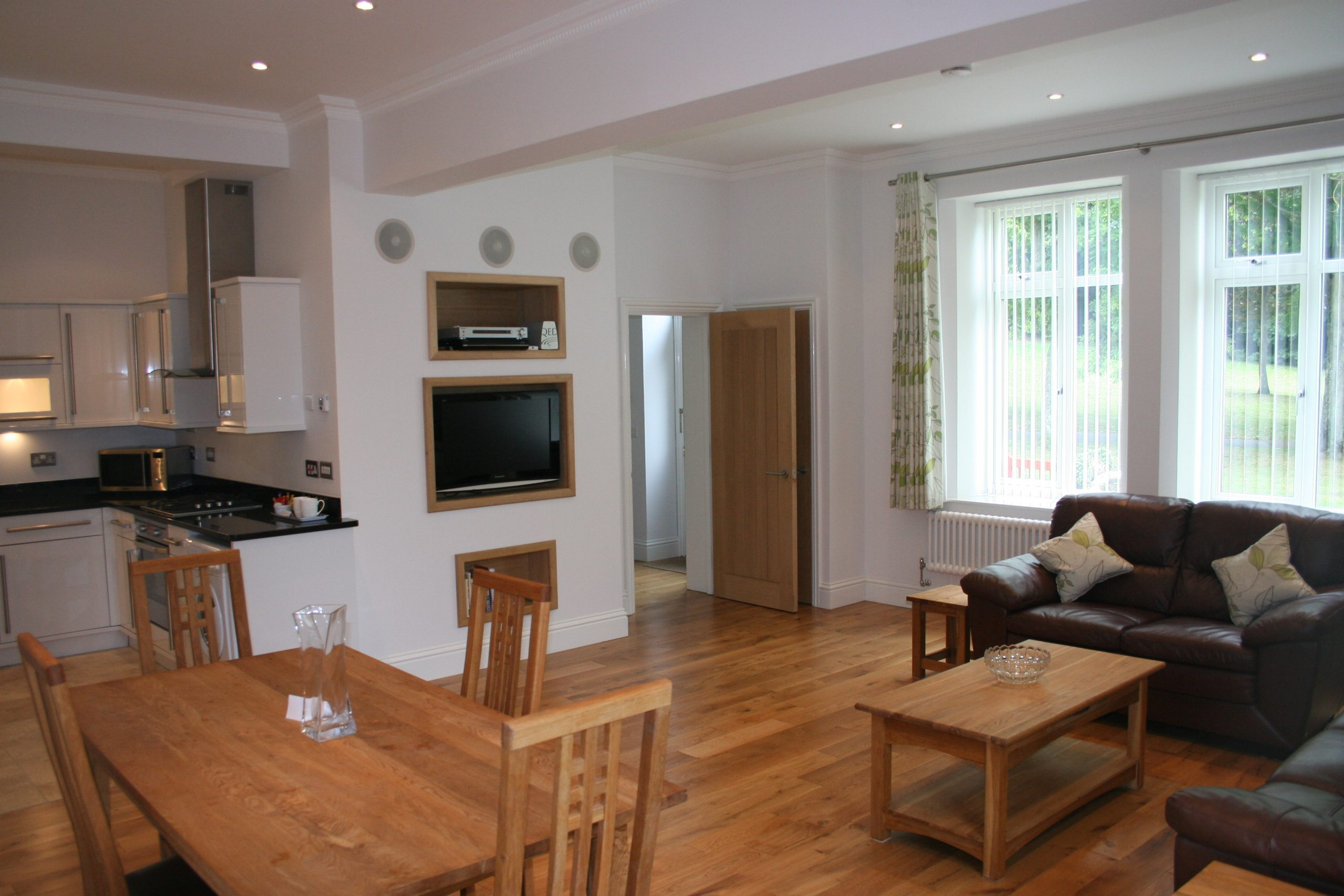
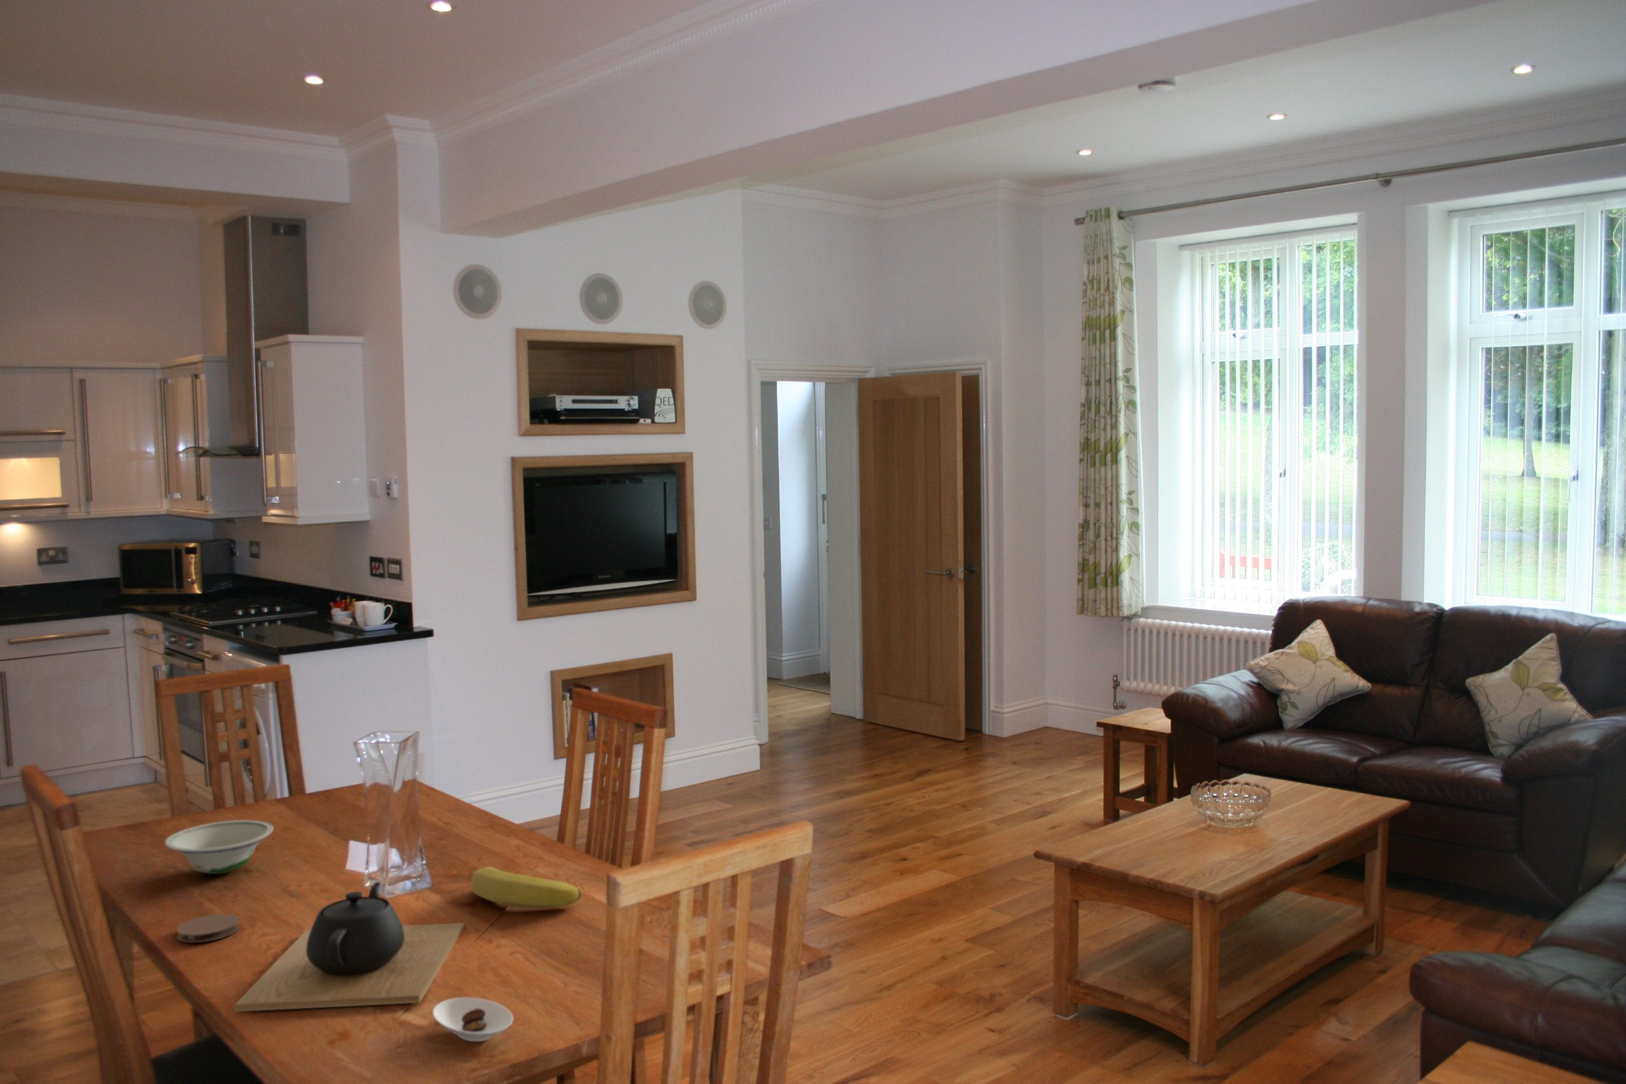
+ teapot [235,882,465,1013]
+ coaster [175,913,240,944]
+ banana [471,866,582,910]
+ saucer [432,997,514,1042]
+ bowl [163,819,275,875]
